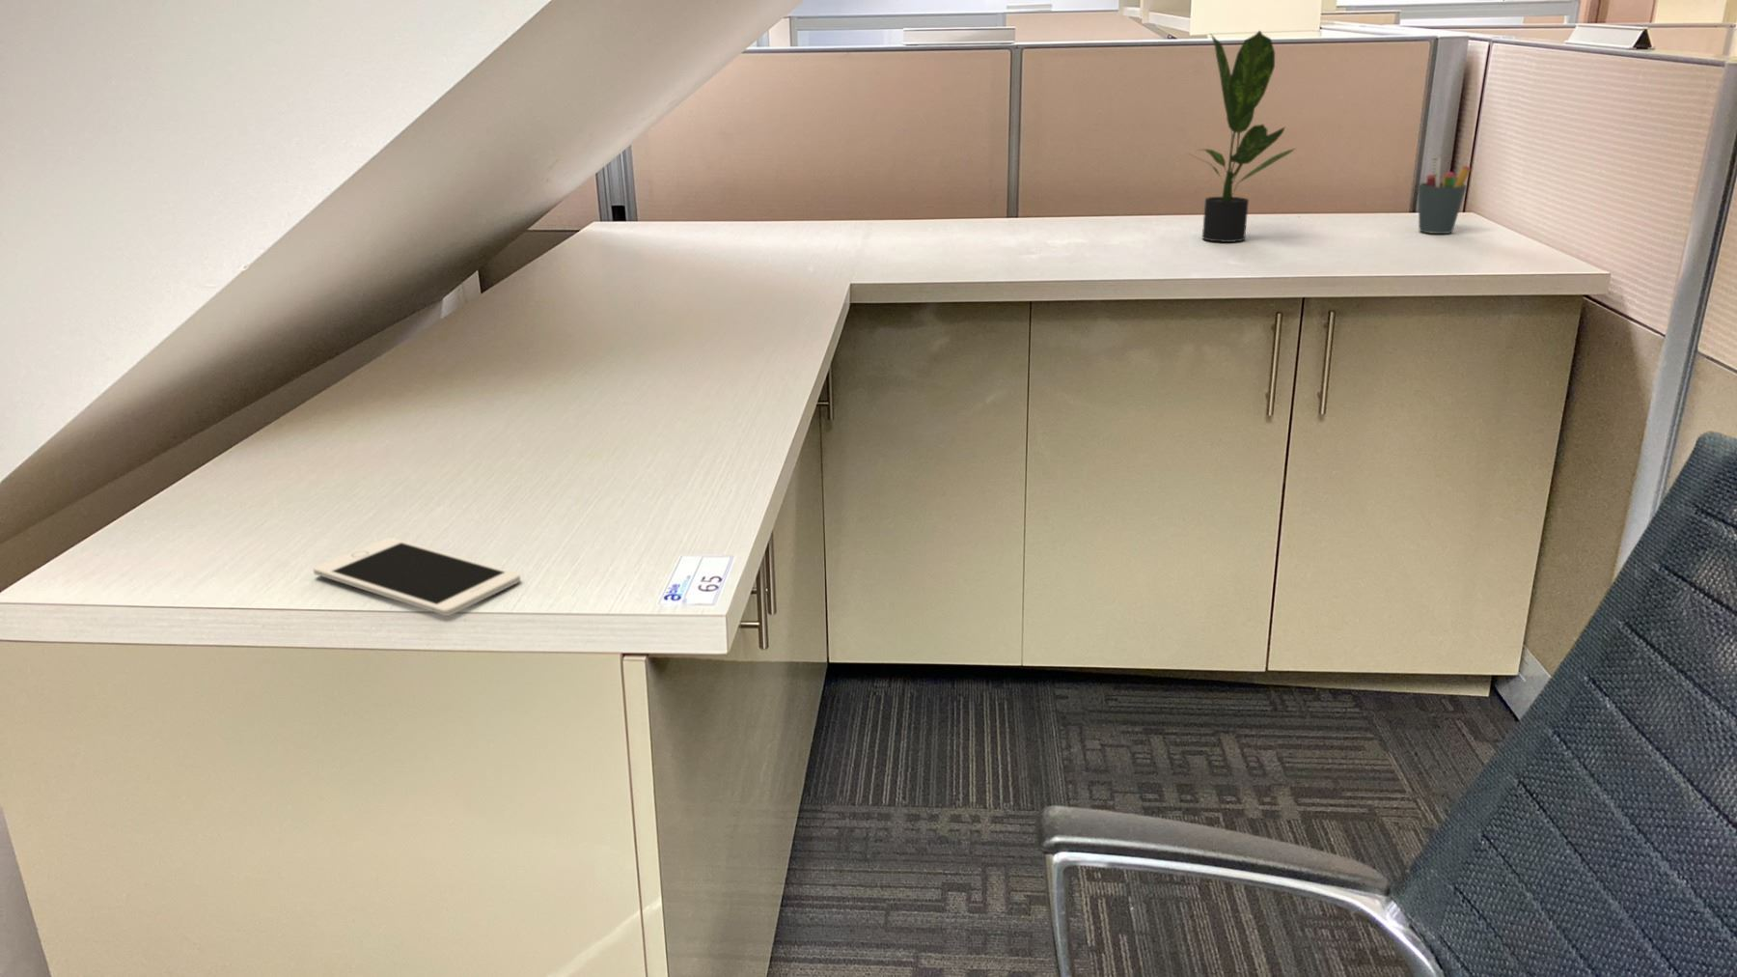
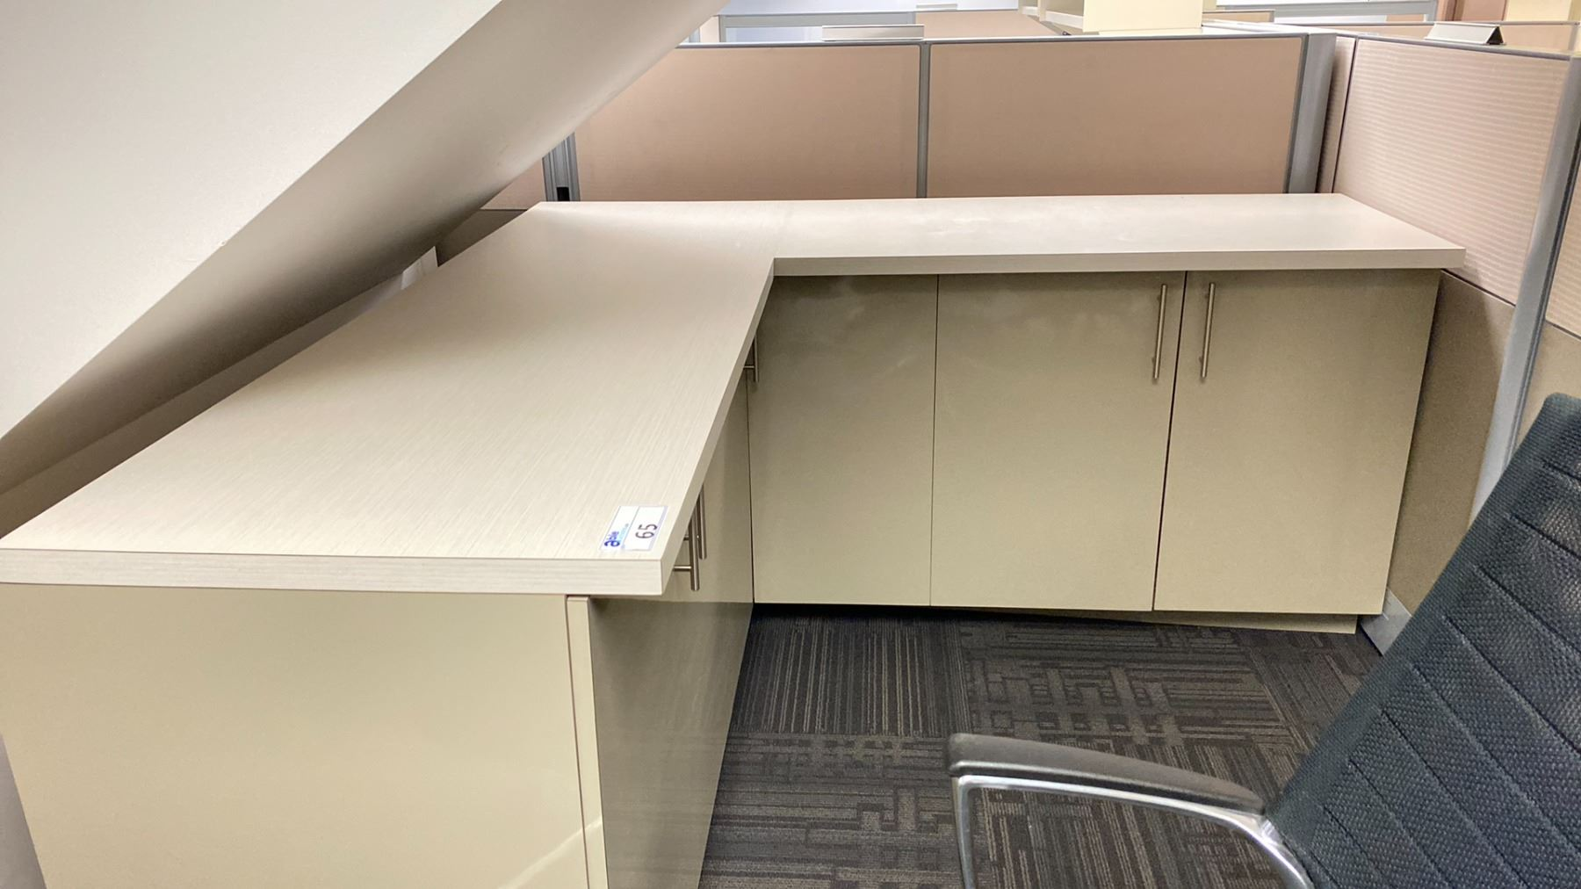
- cell phone [313,537,521,617]
- potted plant [1187,29,1298,243]
- pen holder [1417,156,1472,235]
